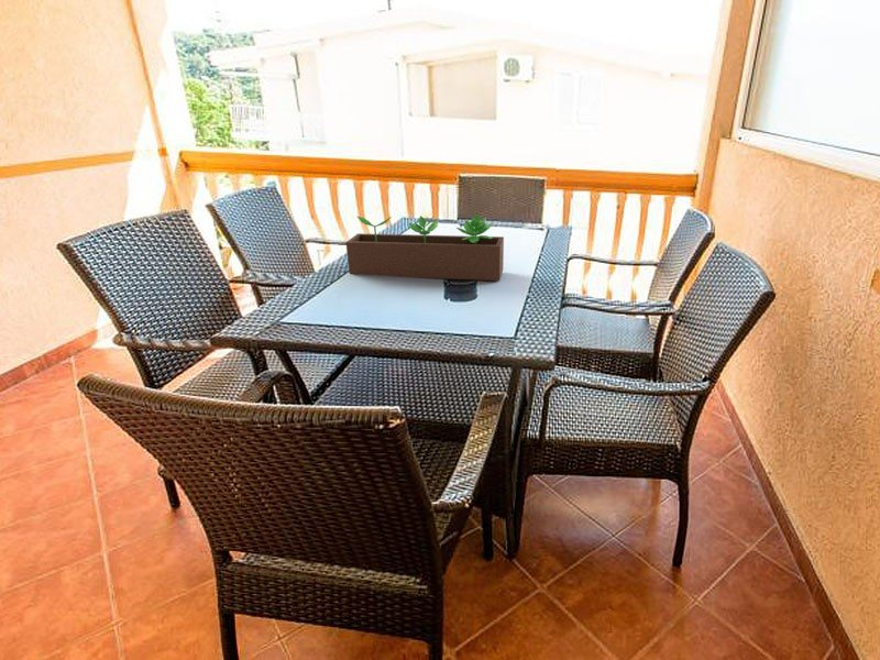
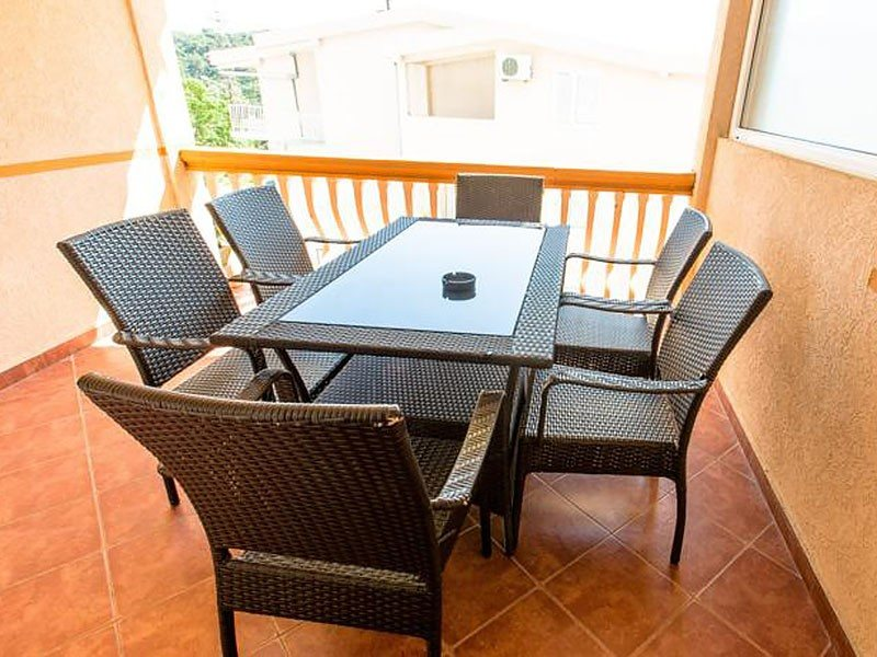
- succulent planter [345,213,505,282]
